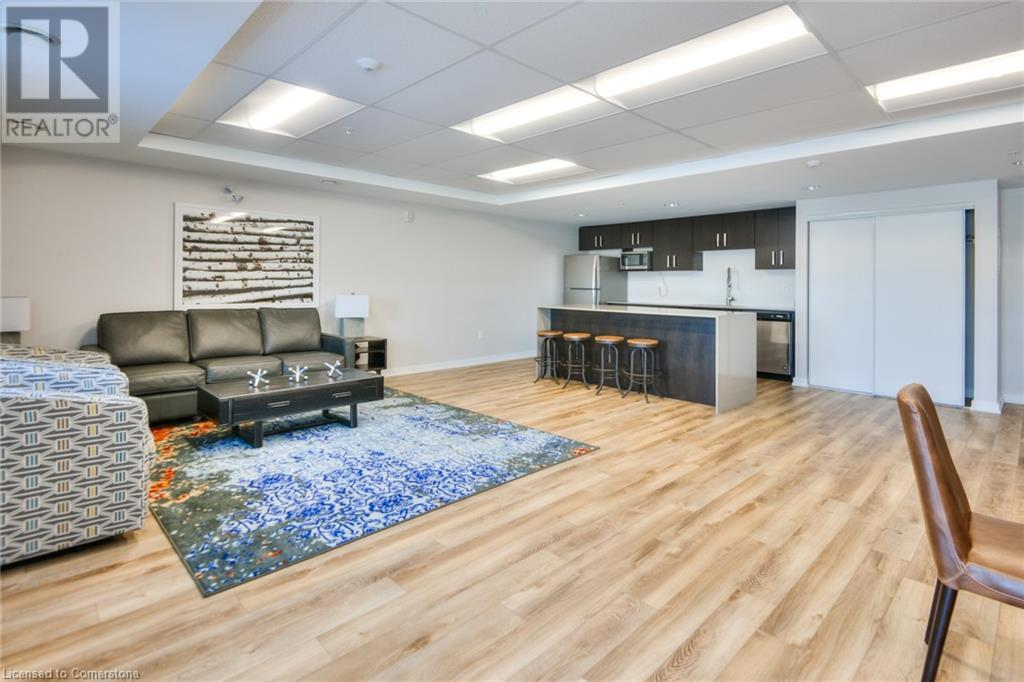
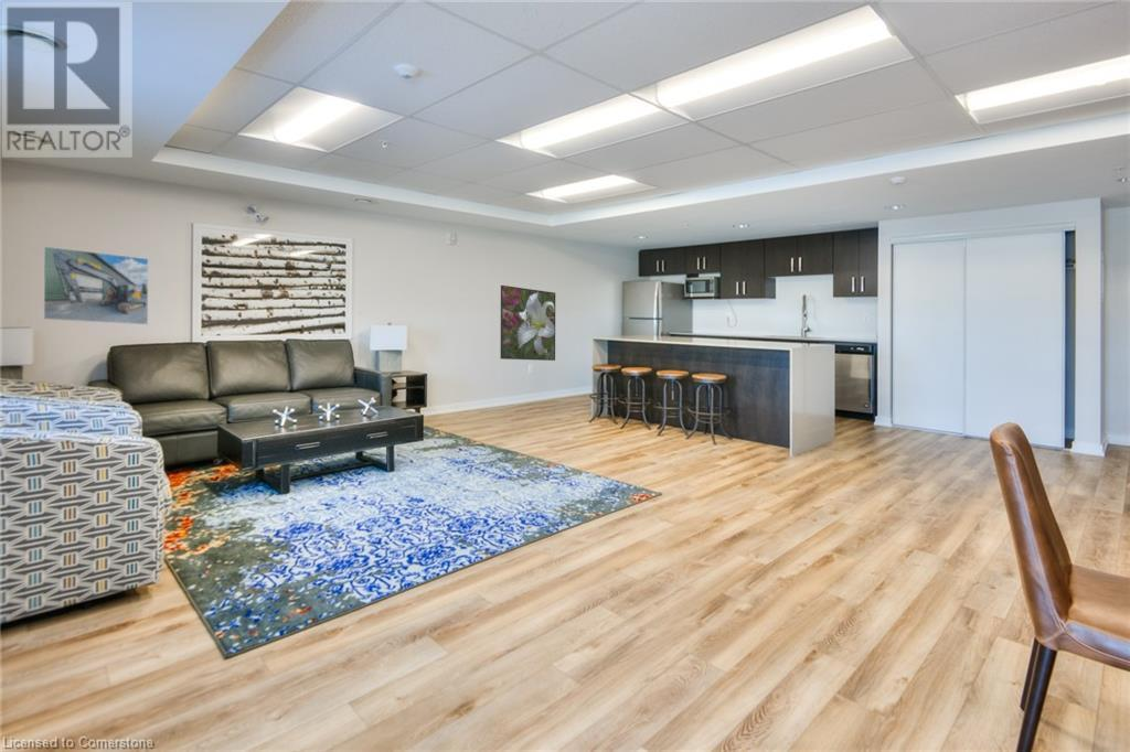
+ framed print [43,246,149,326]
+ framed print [500,284,556,362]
